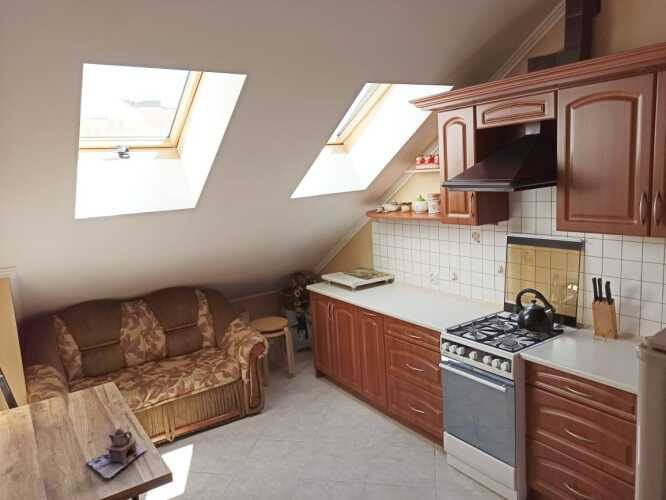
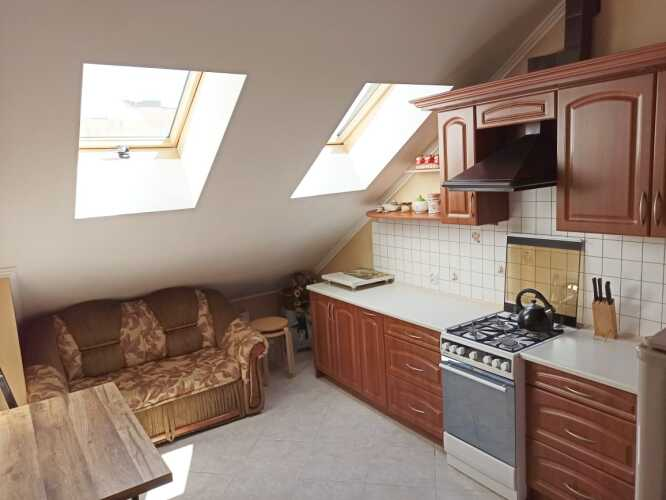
- teapot [85,428,147,480]
